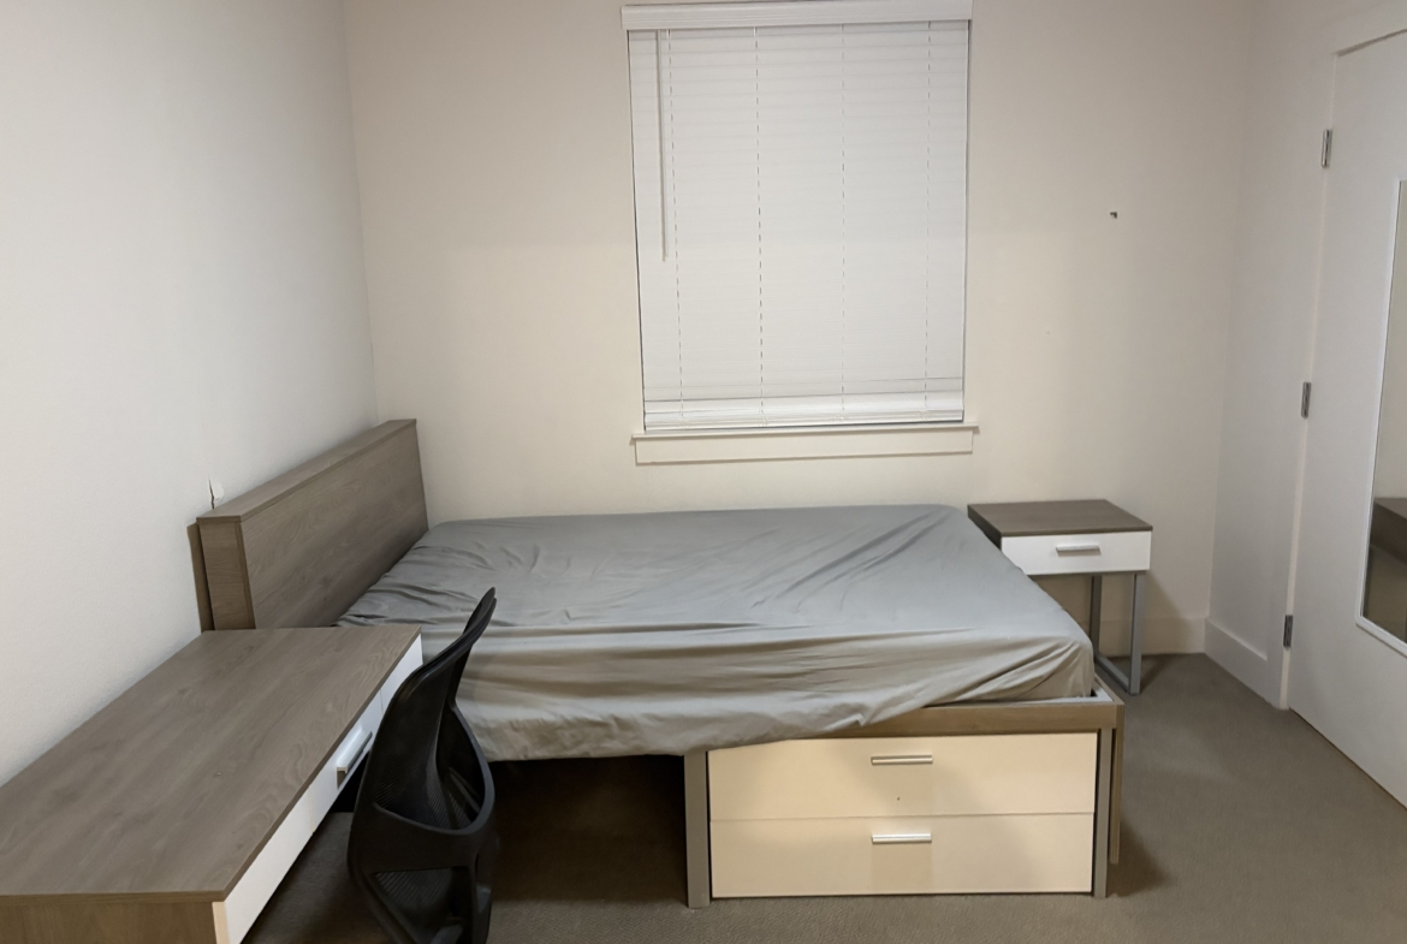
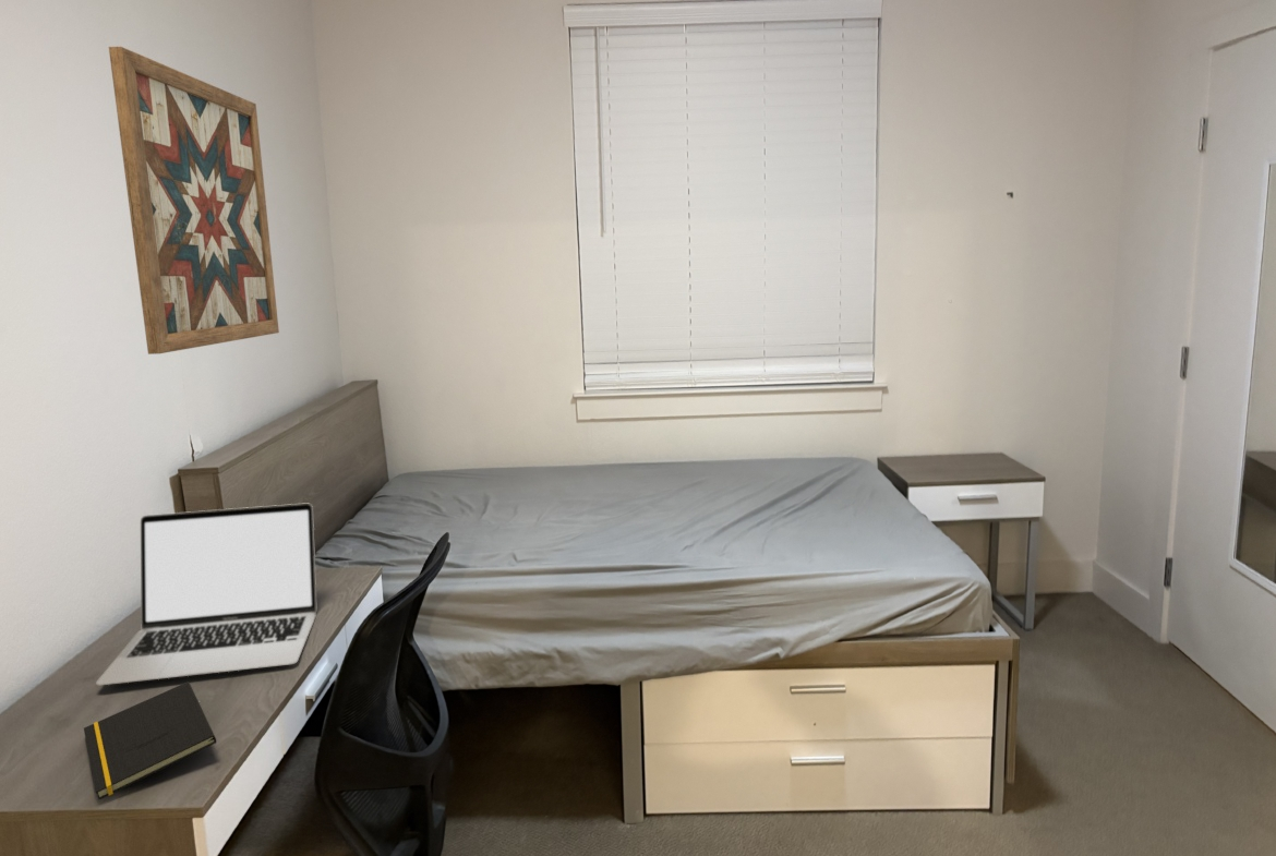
+ wall art [108,46,280,355]
+ notepad [83,680,217,800]
+ laptop [95,503,317,686]
